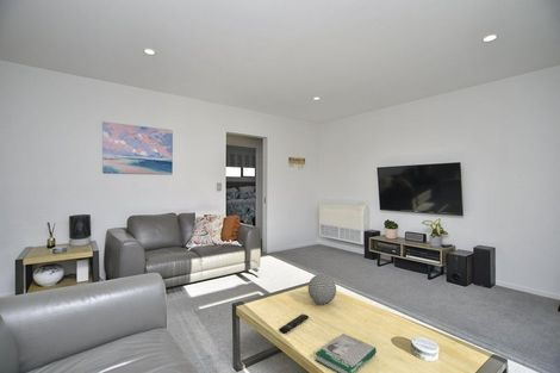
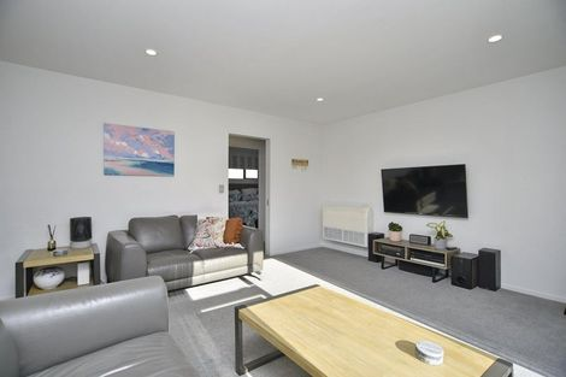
- decorative ball [307,273,337,305]
- remote control [278,313,310,335]
- book [313,332,378,373]
